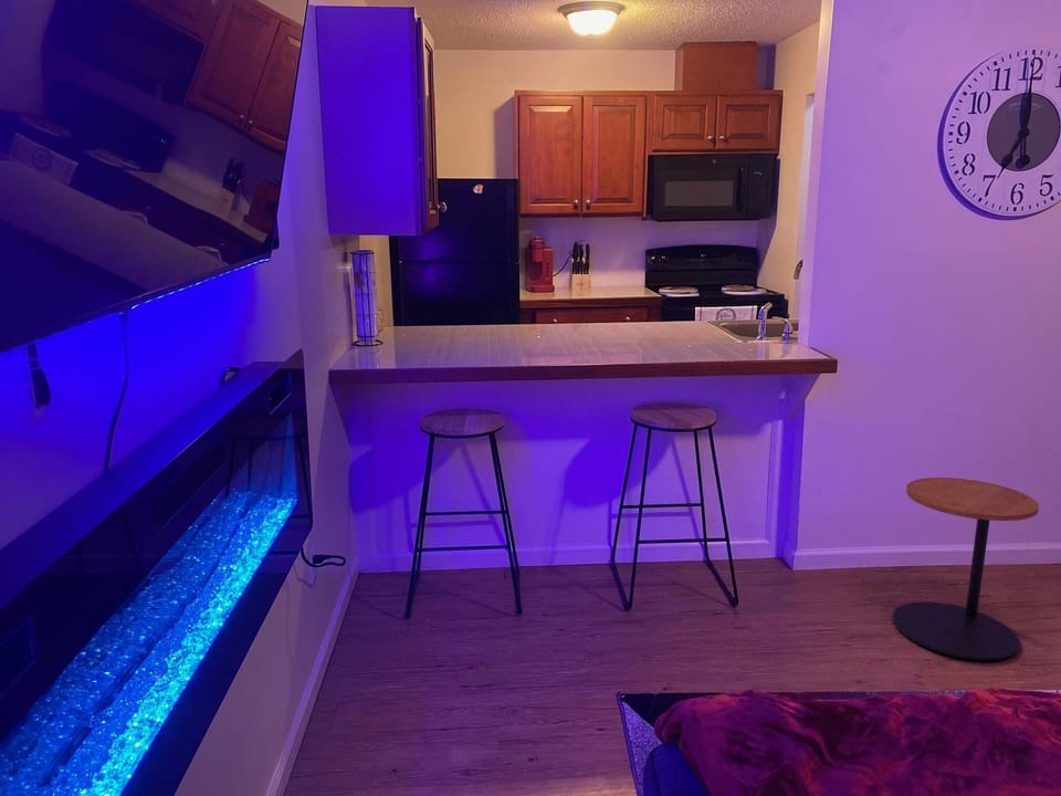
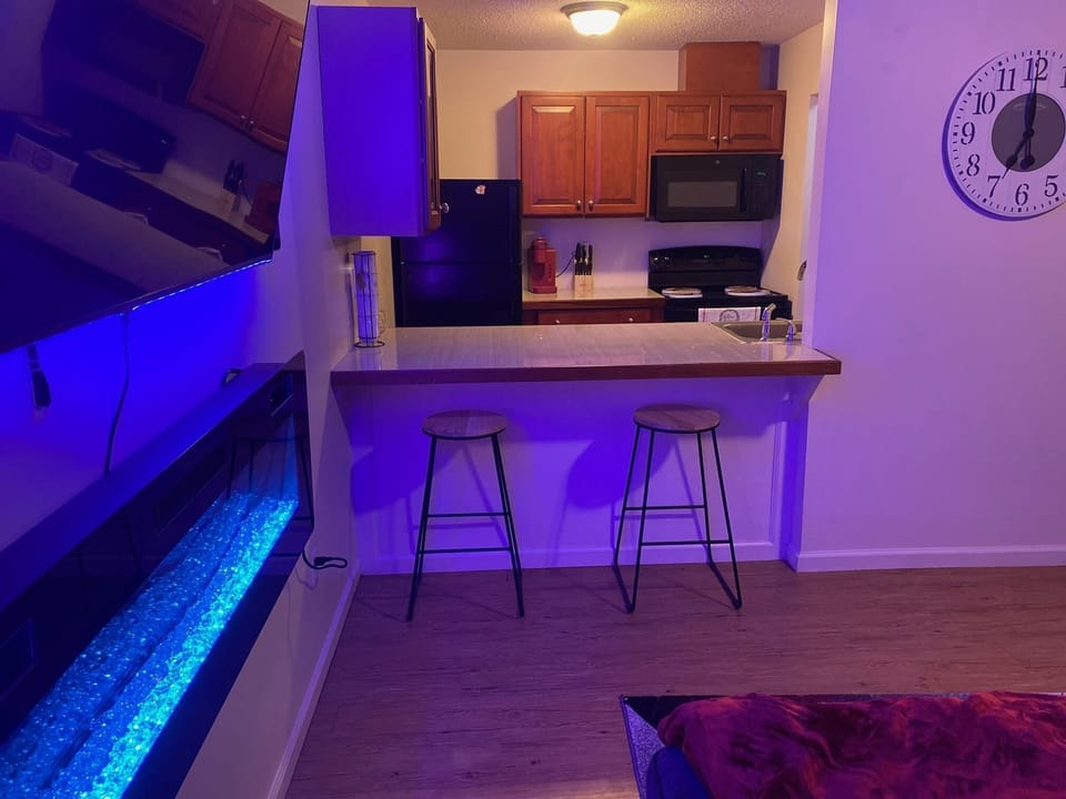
- side table [892,476,1040,661]
